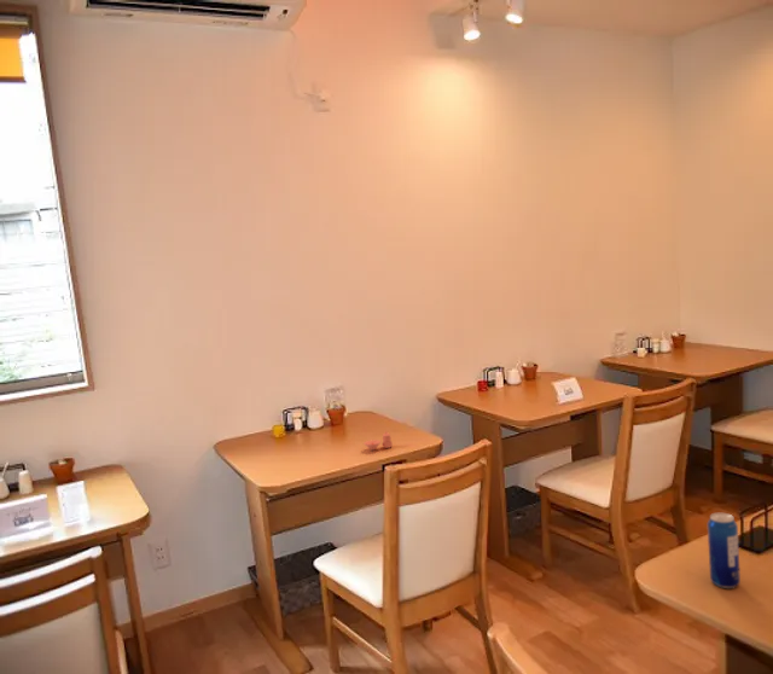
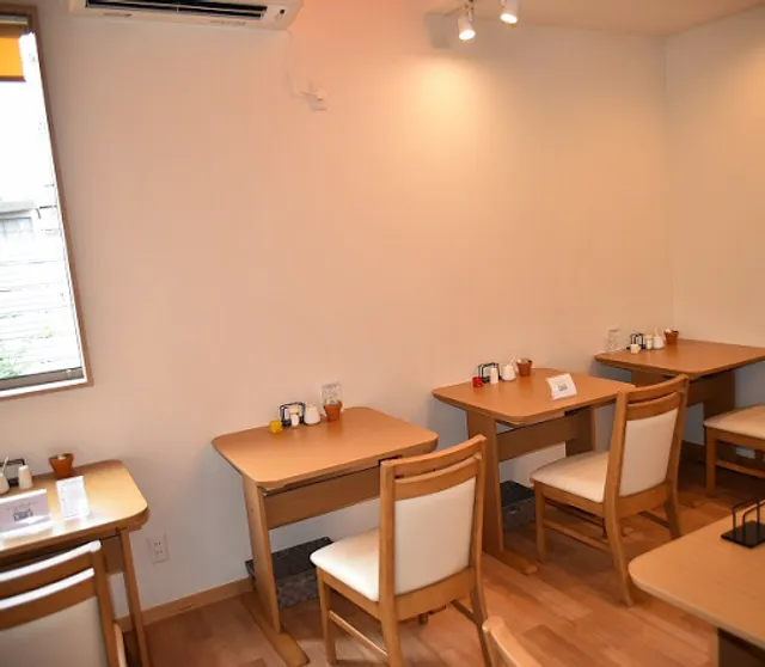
- bowl and vase set [362,430,394,452]
- beverage can [707,512,742,589]
